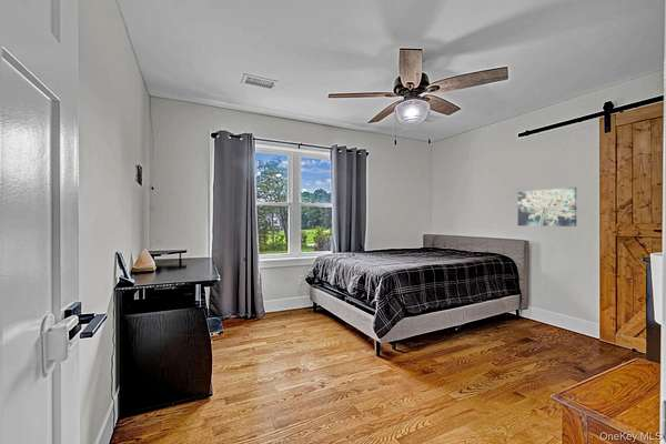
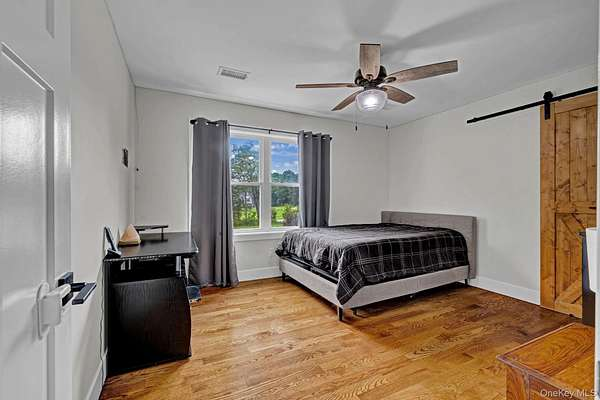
- wall art [517,186,577,228]
